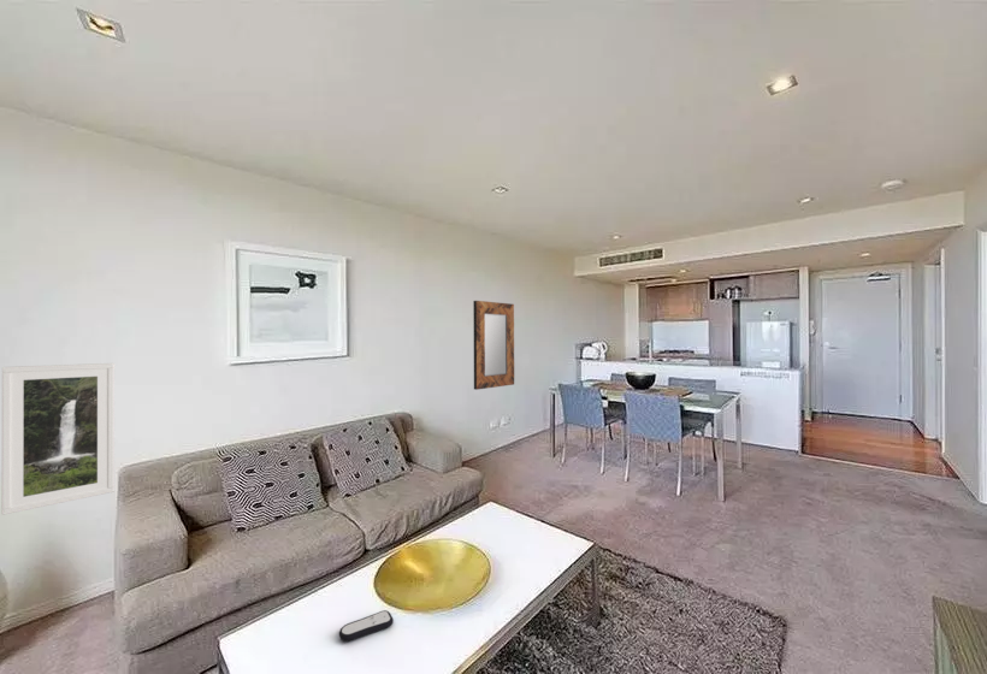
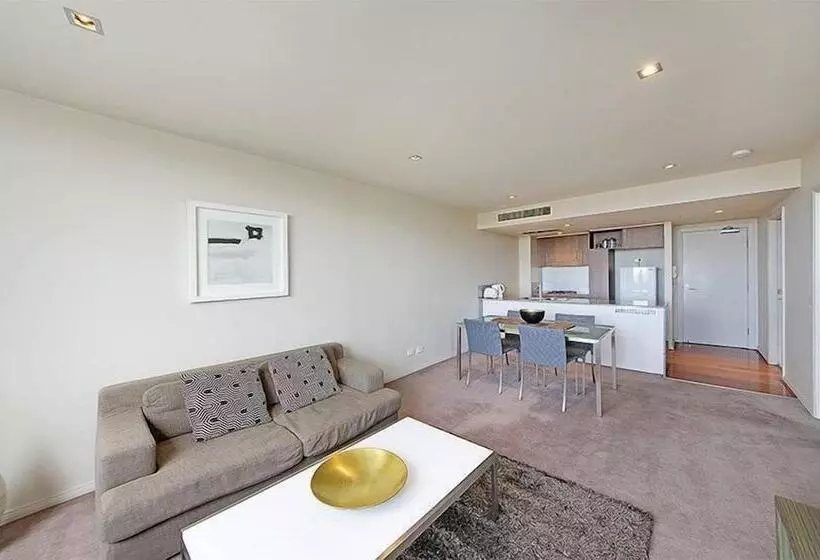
- home mirror [472,300,515,391]
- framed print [1,362,116,516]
- remote control [338,609,395,643]
